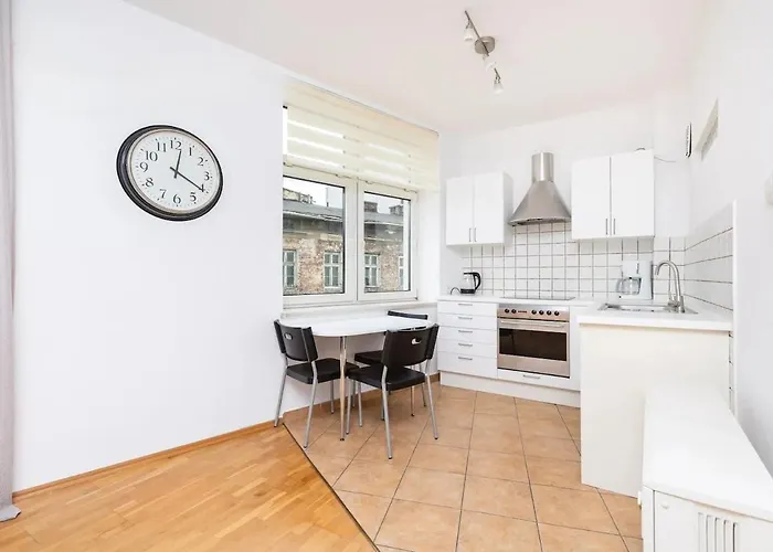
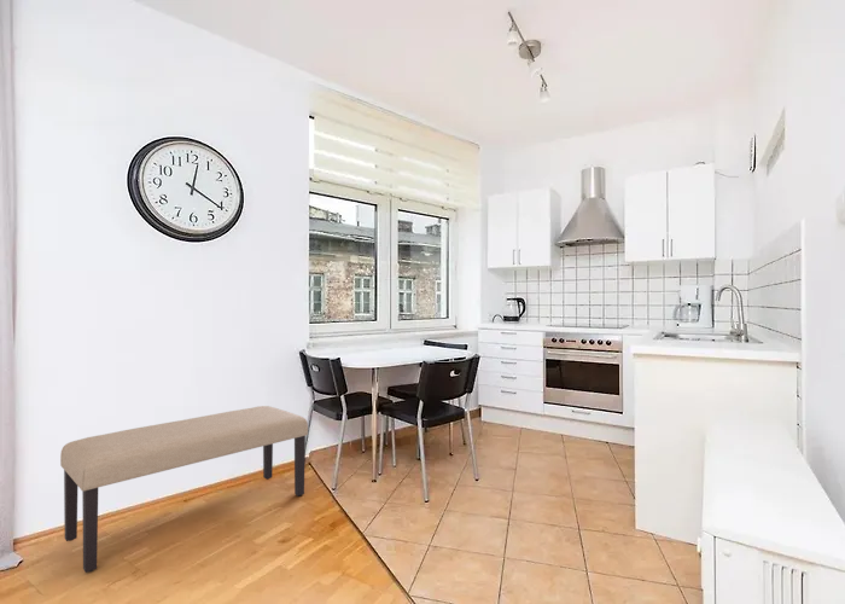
+ bench [59,405,309,574]
